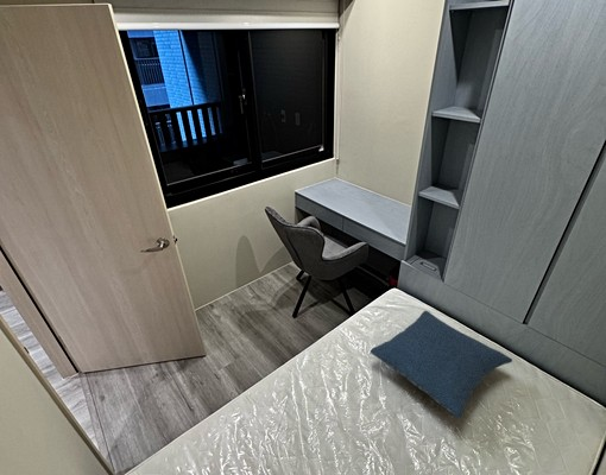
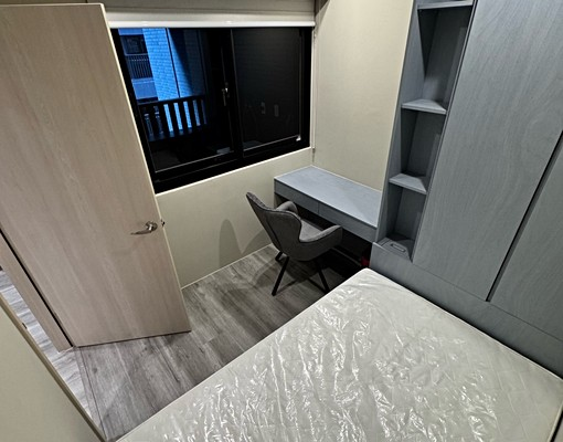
- pillow [370,310,513,419]
